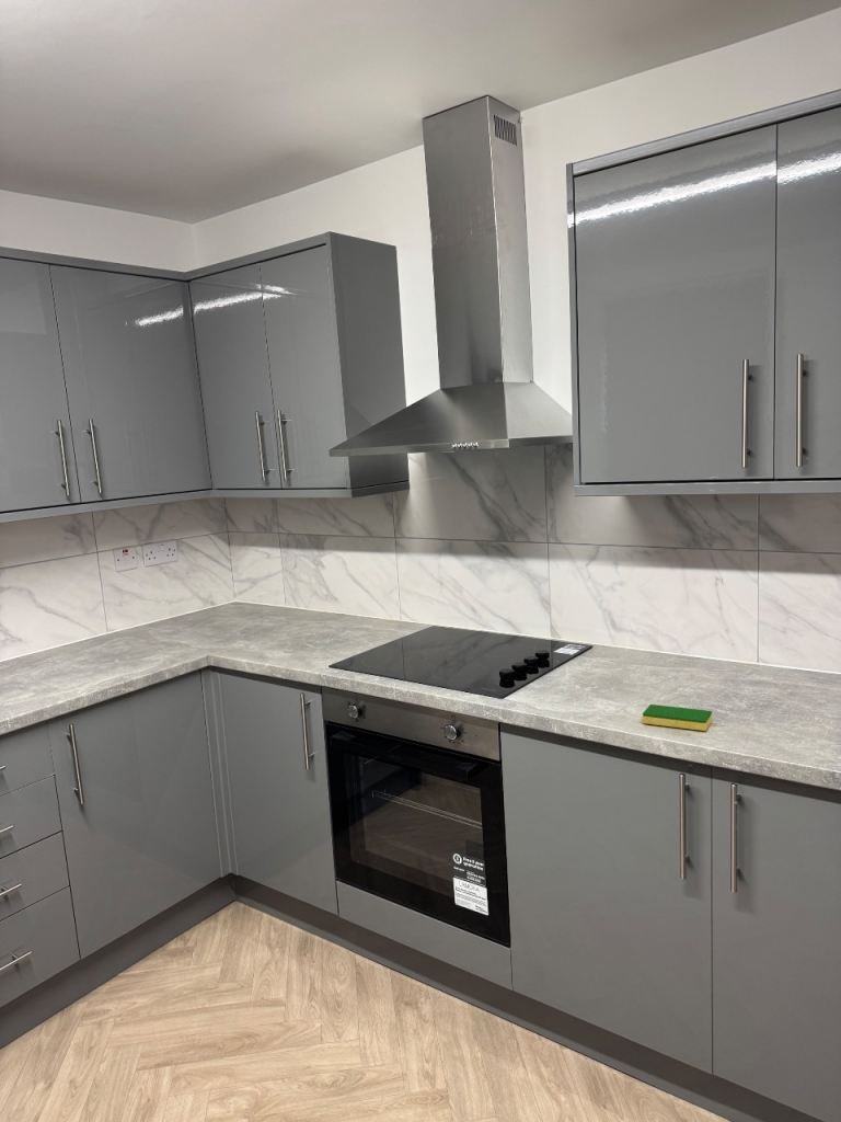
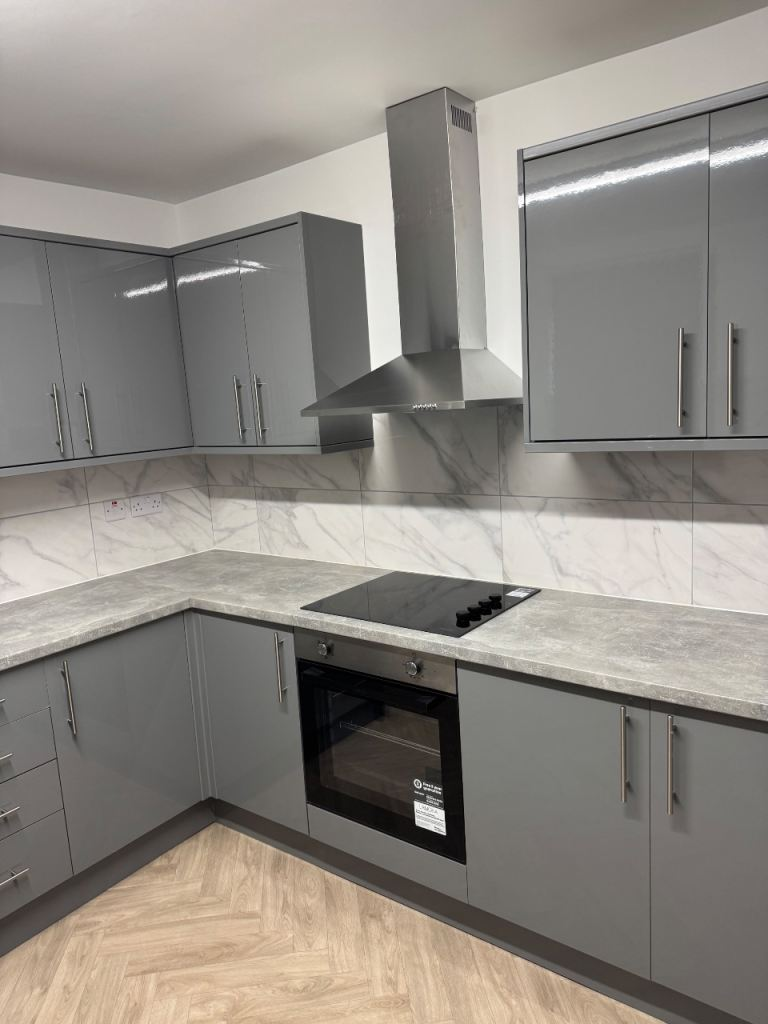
- dish sponge [642,703,713,732]
